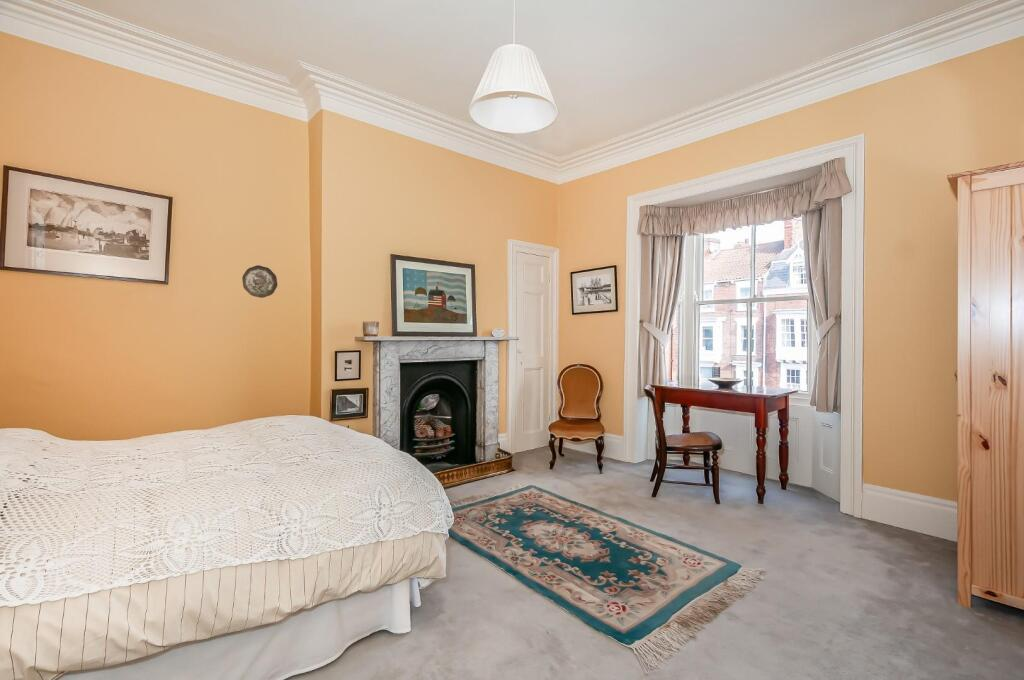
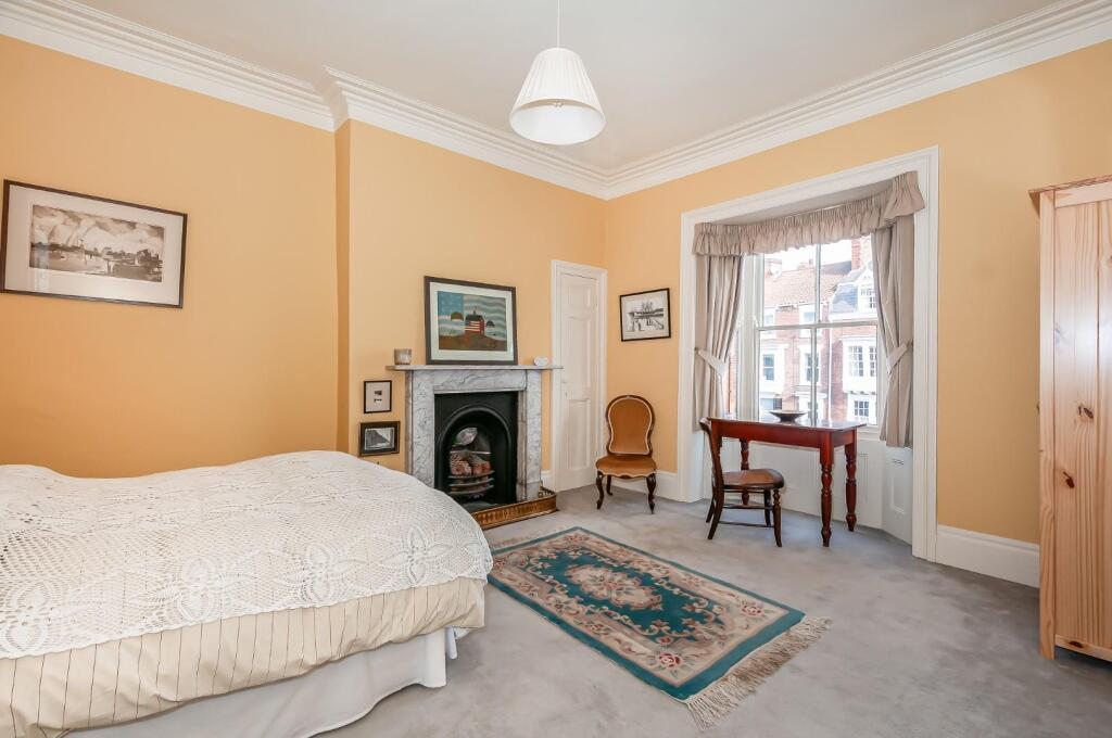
- decorative plate [241,264,278,299]
